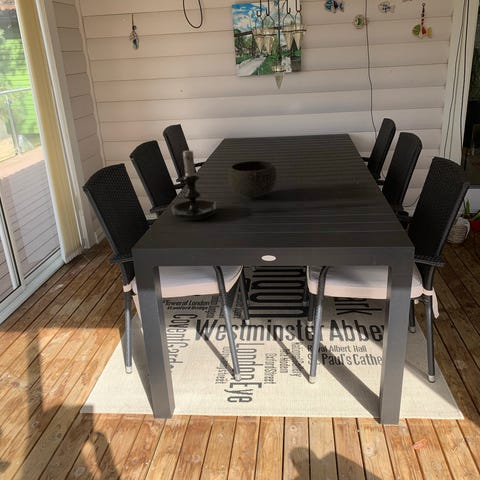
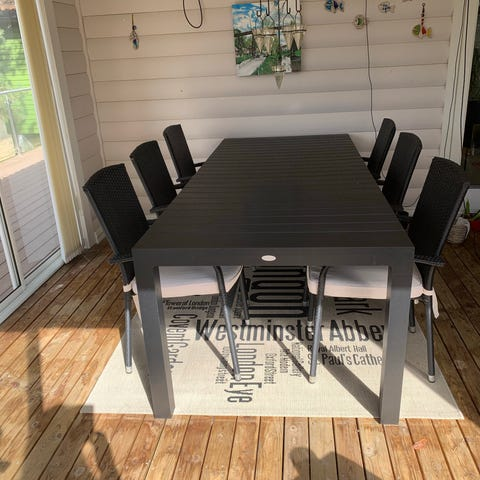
- bowl [228,160,277,201]
- candle holder [169,146,218,221]
